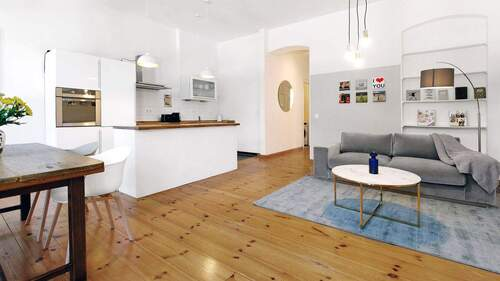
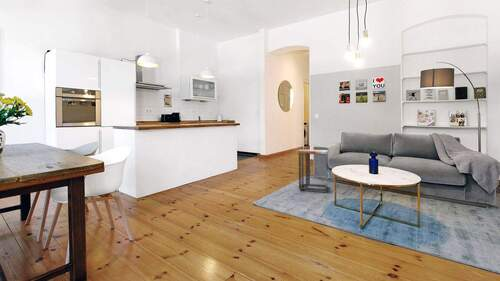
+ side table [295,149,329,193]
